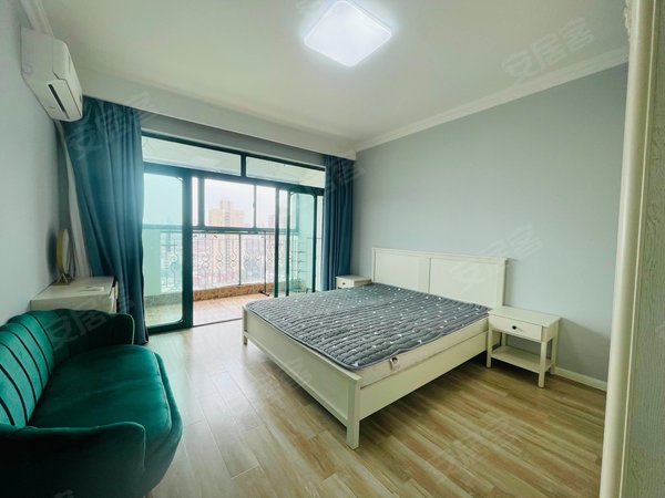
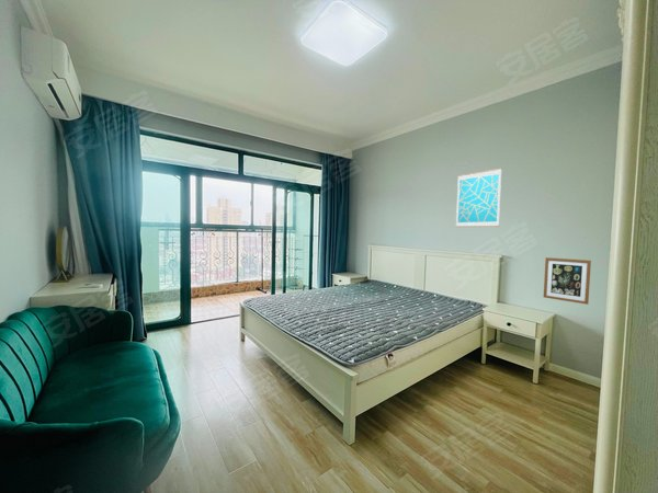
+ wall art [543,256,592,306]
+ wall art [455,168,502,228]
